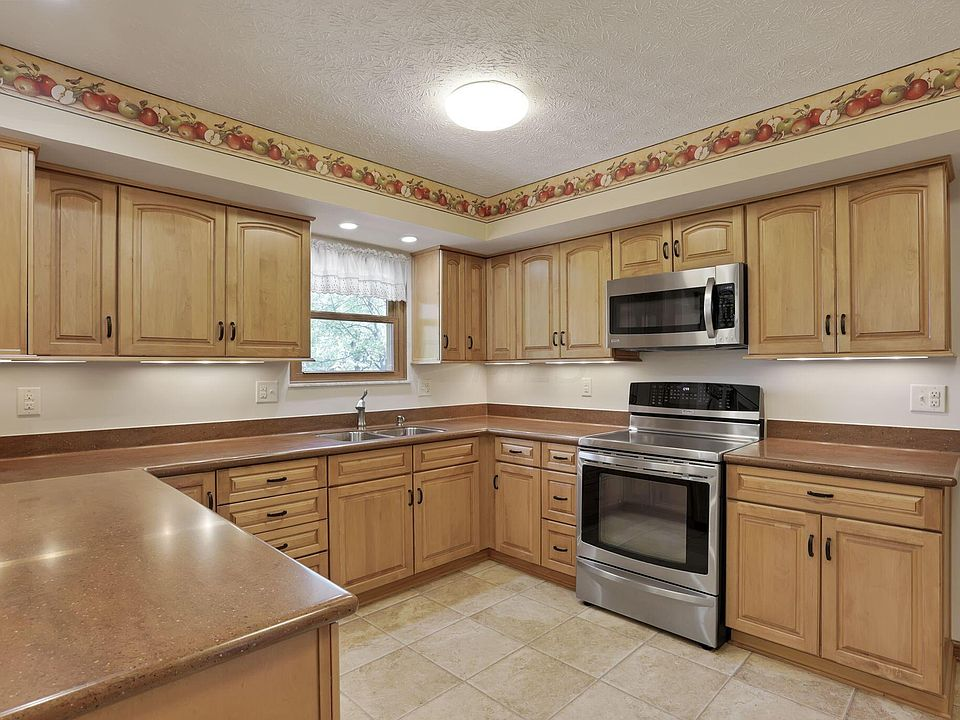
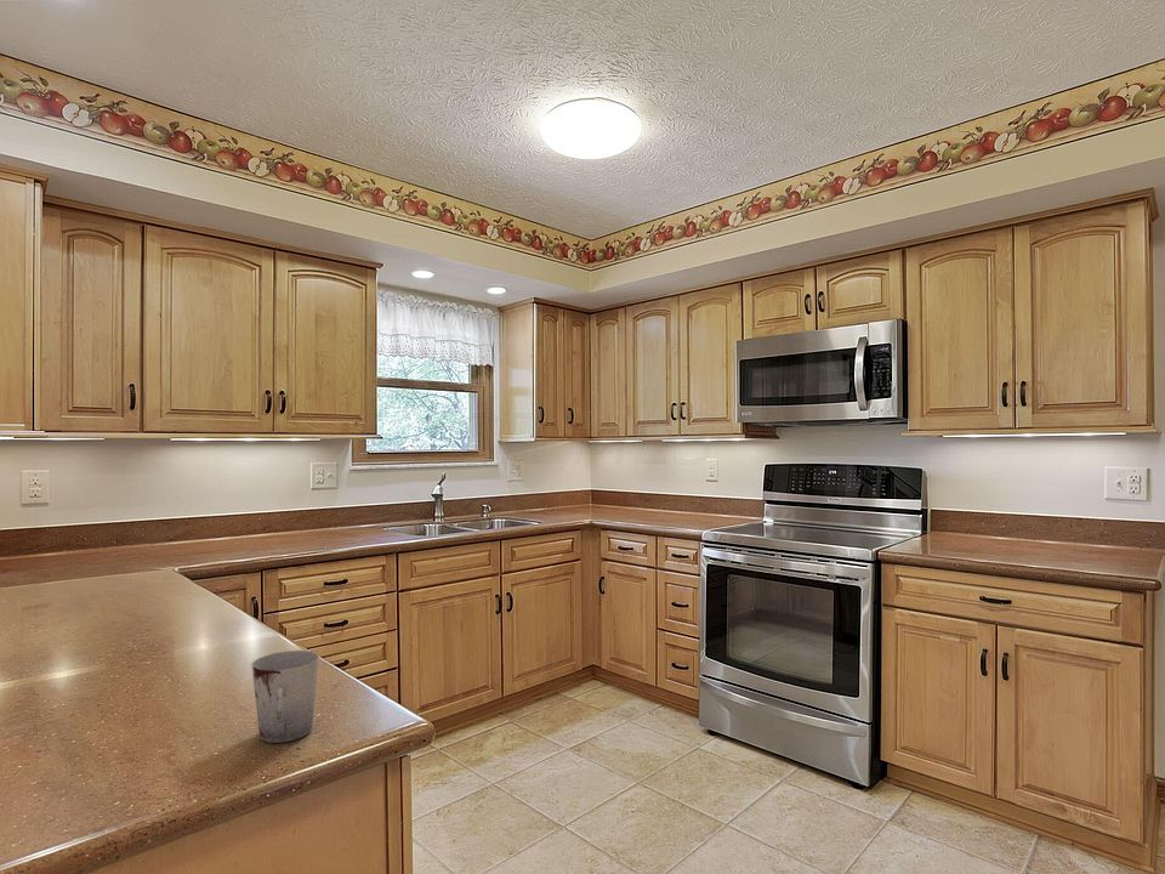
+ cup [250,649,320,744]
